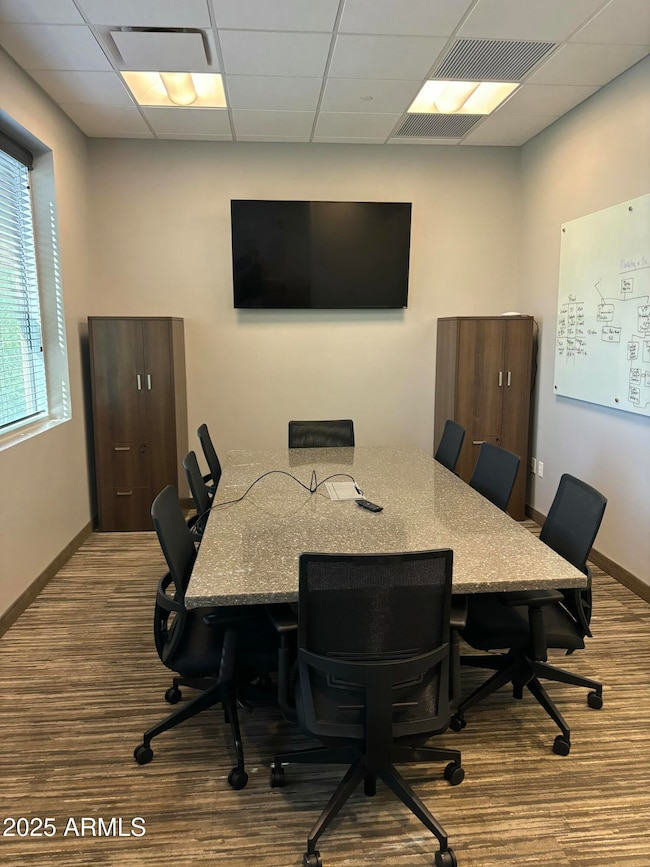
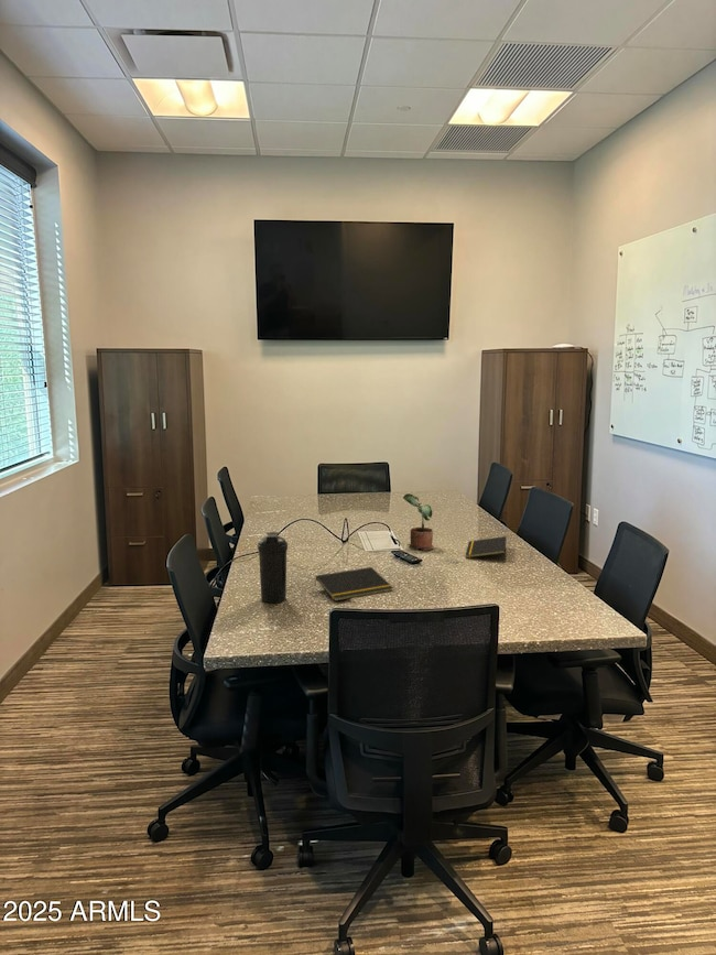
+ water bottle [257,531,289,604]
+ potted plant [402,492,435,552]
+ notepad [465,535,508,560]
+ notepad [313,566,394,603]
